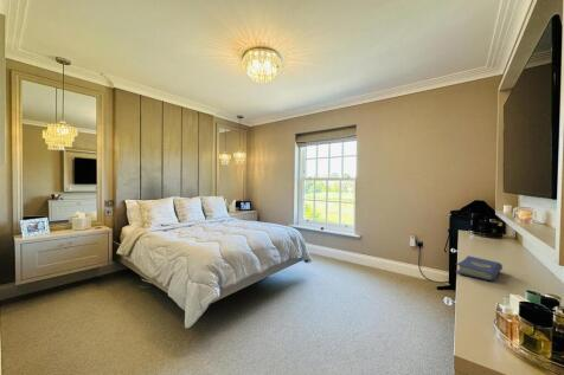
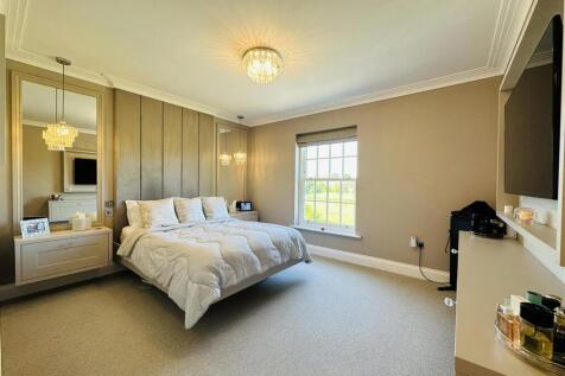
- hardcover book [455,254,504,282]
